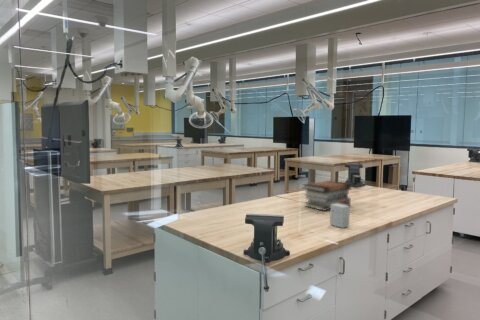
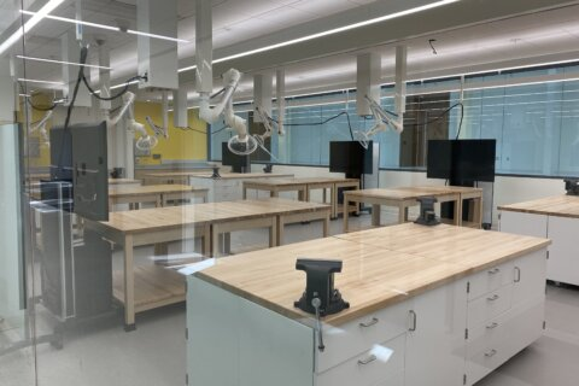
- book stack [301,180,352,212]
- small box [329,203,351,229]
